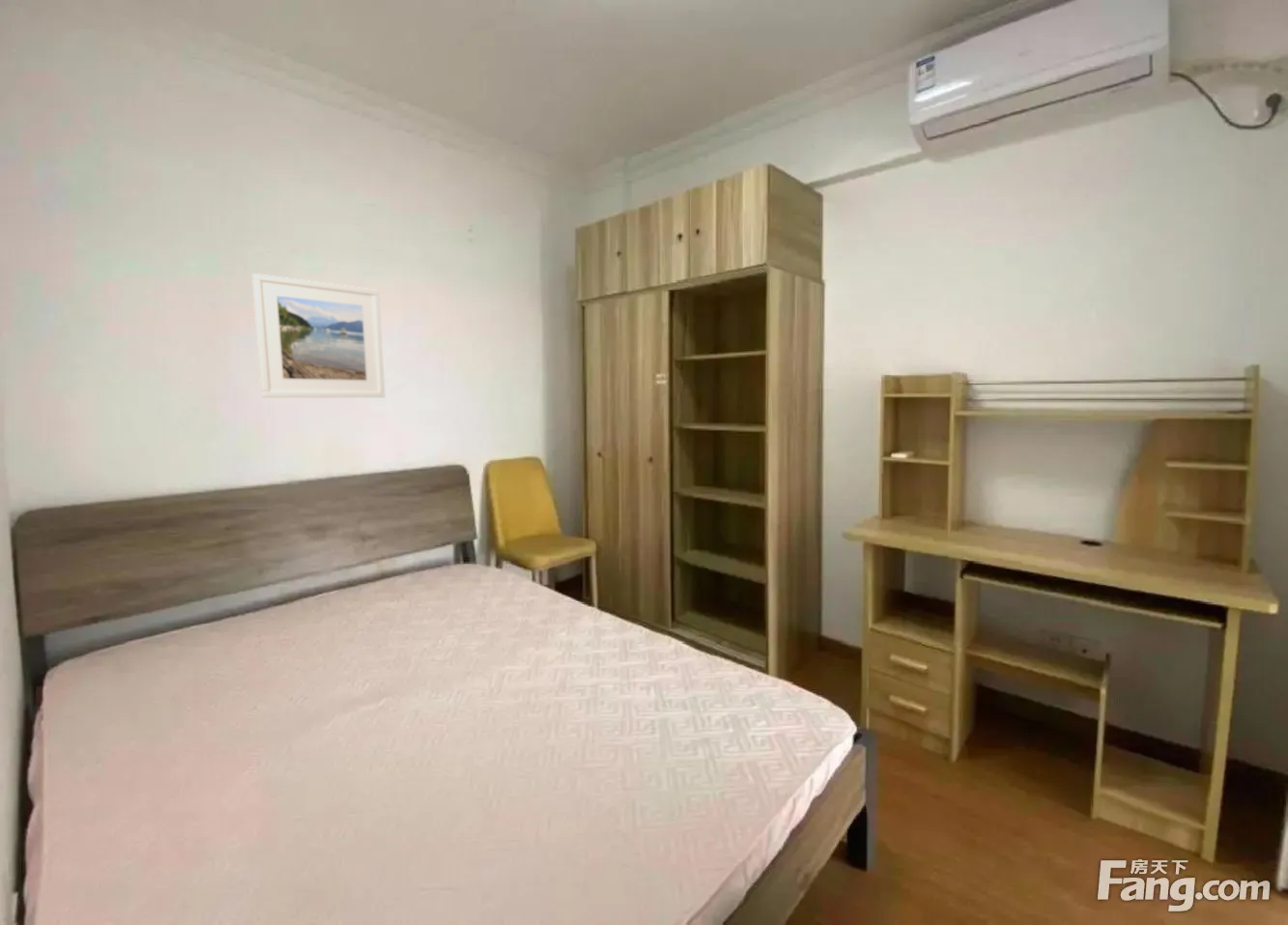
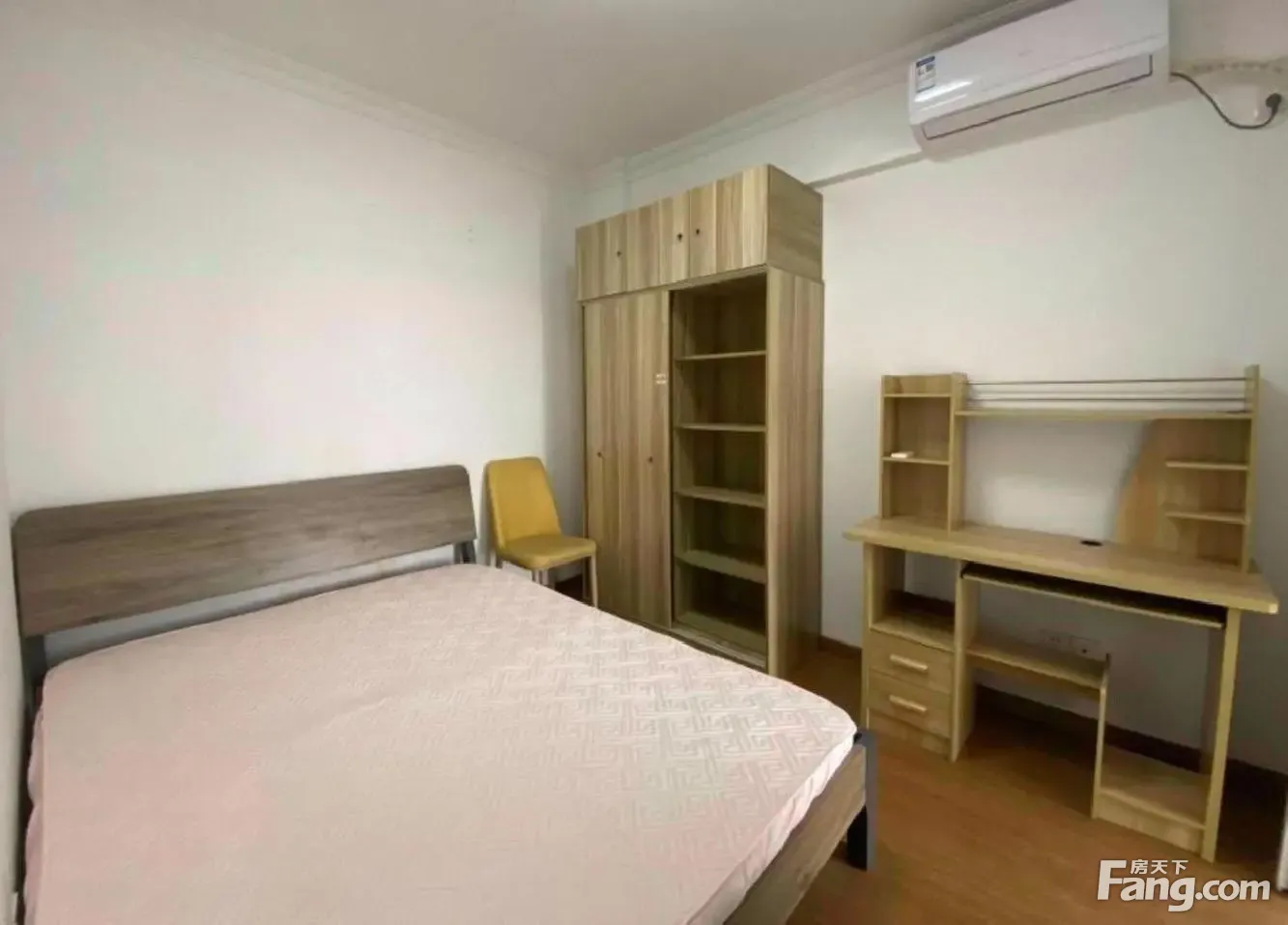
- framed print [251,273,386,398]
